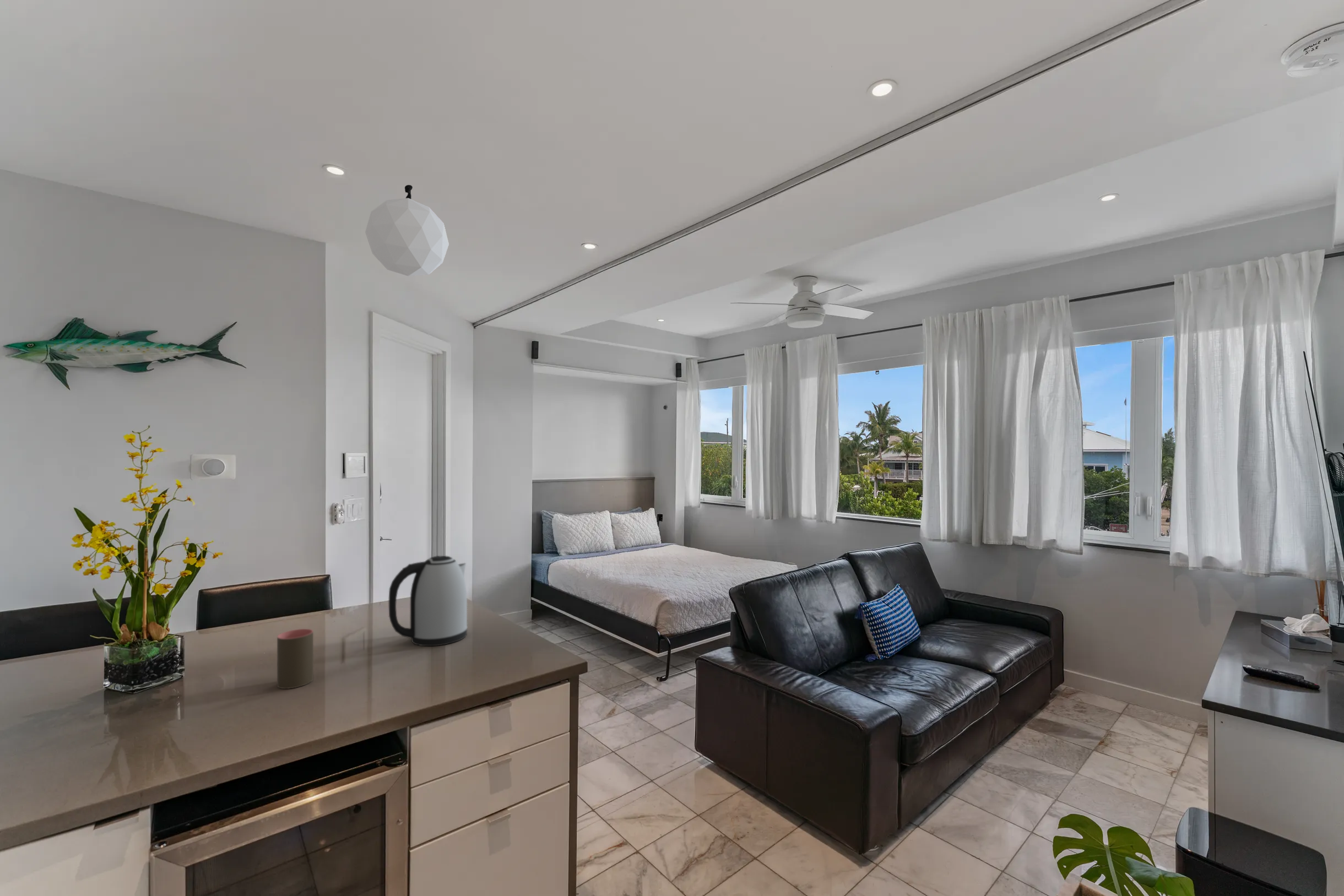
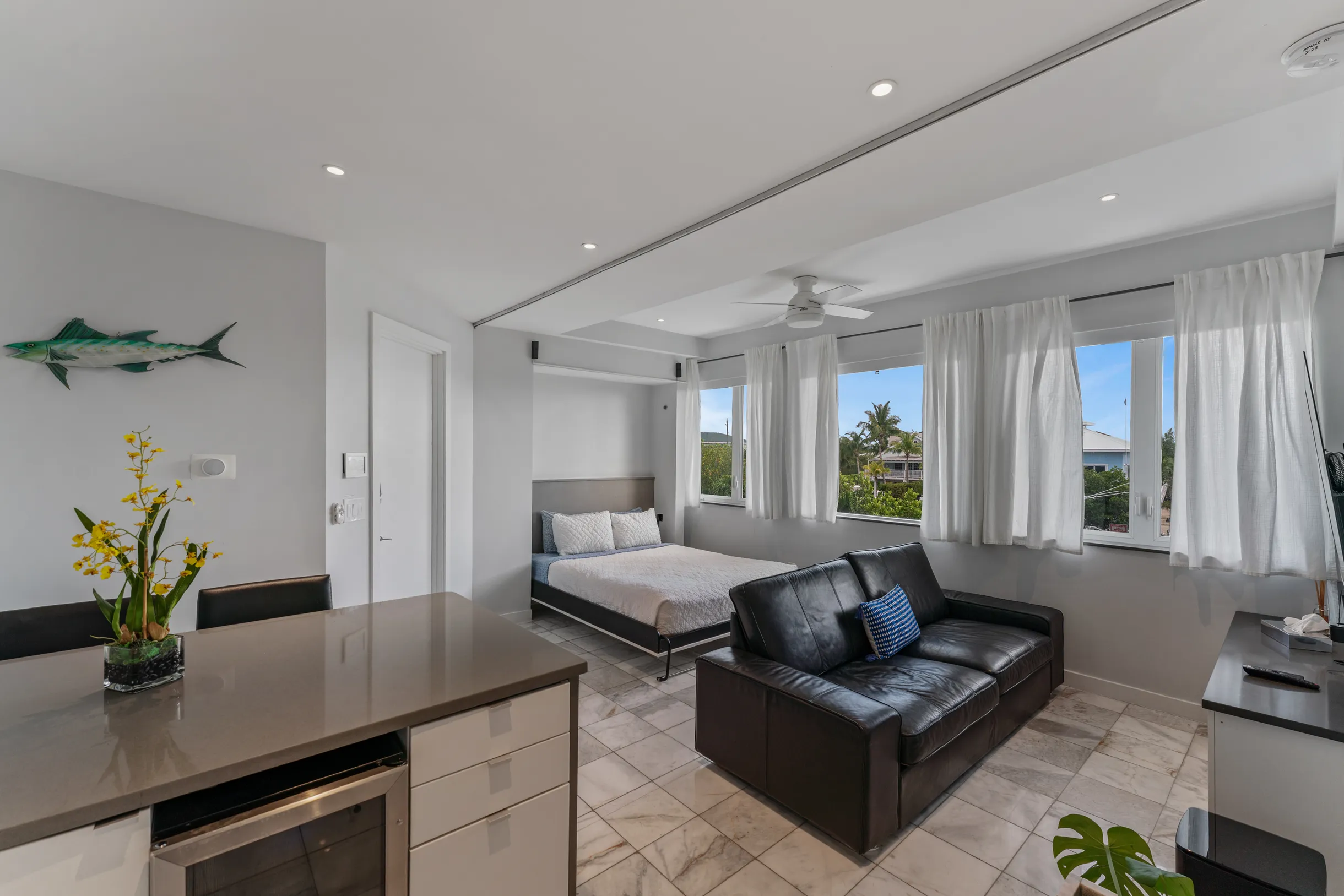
- cup [277,628,314,689]
- kettle [388,555,468,647]
- pendant lamp [365,184,449,276]
